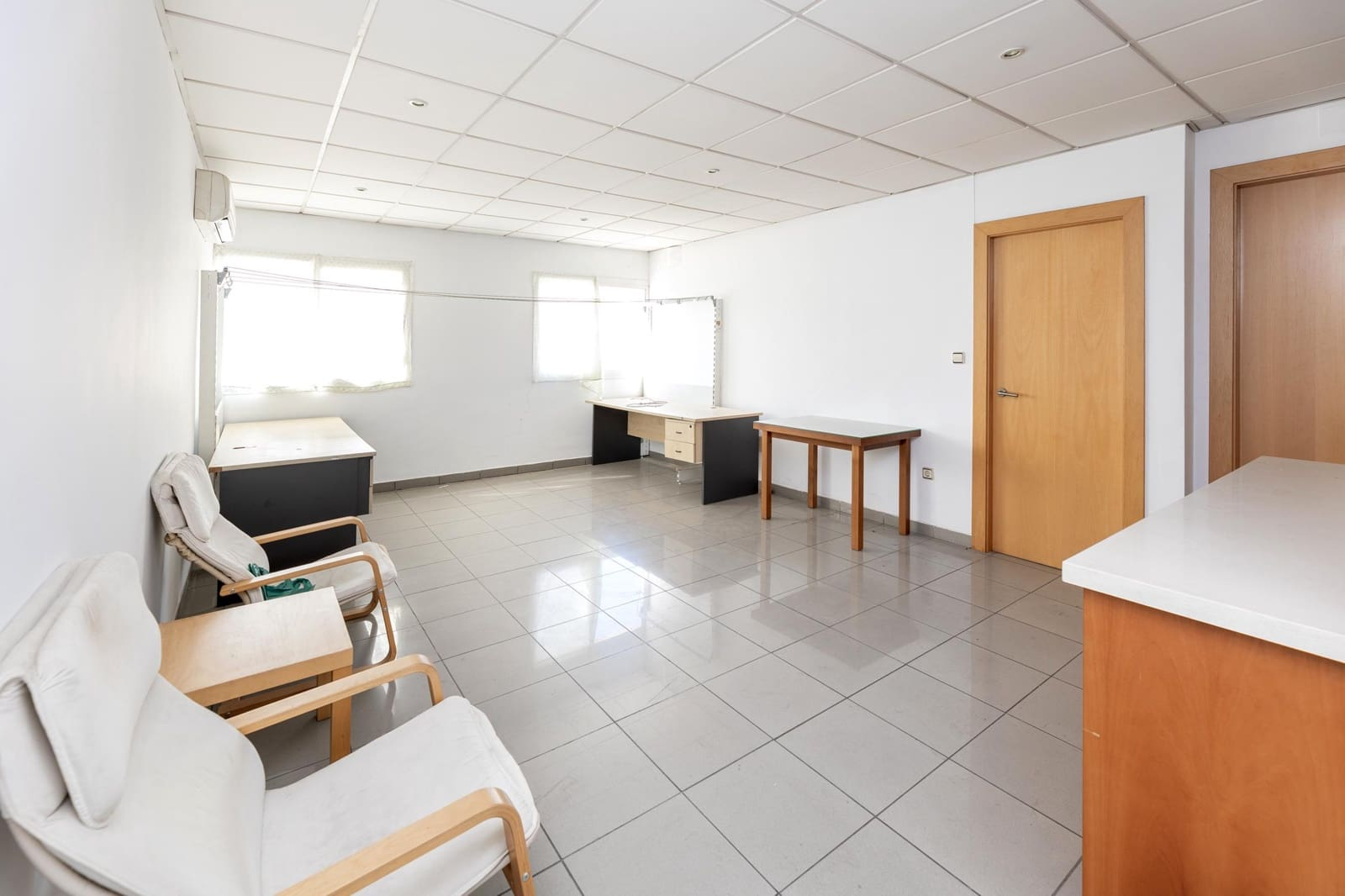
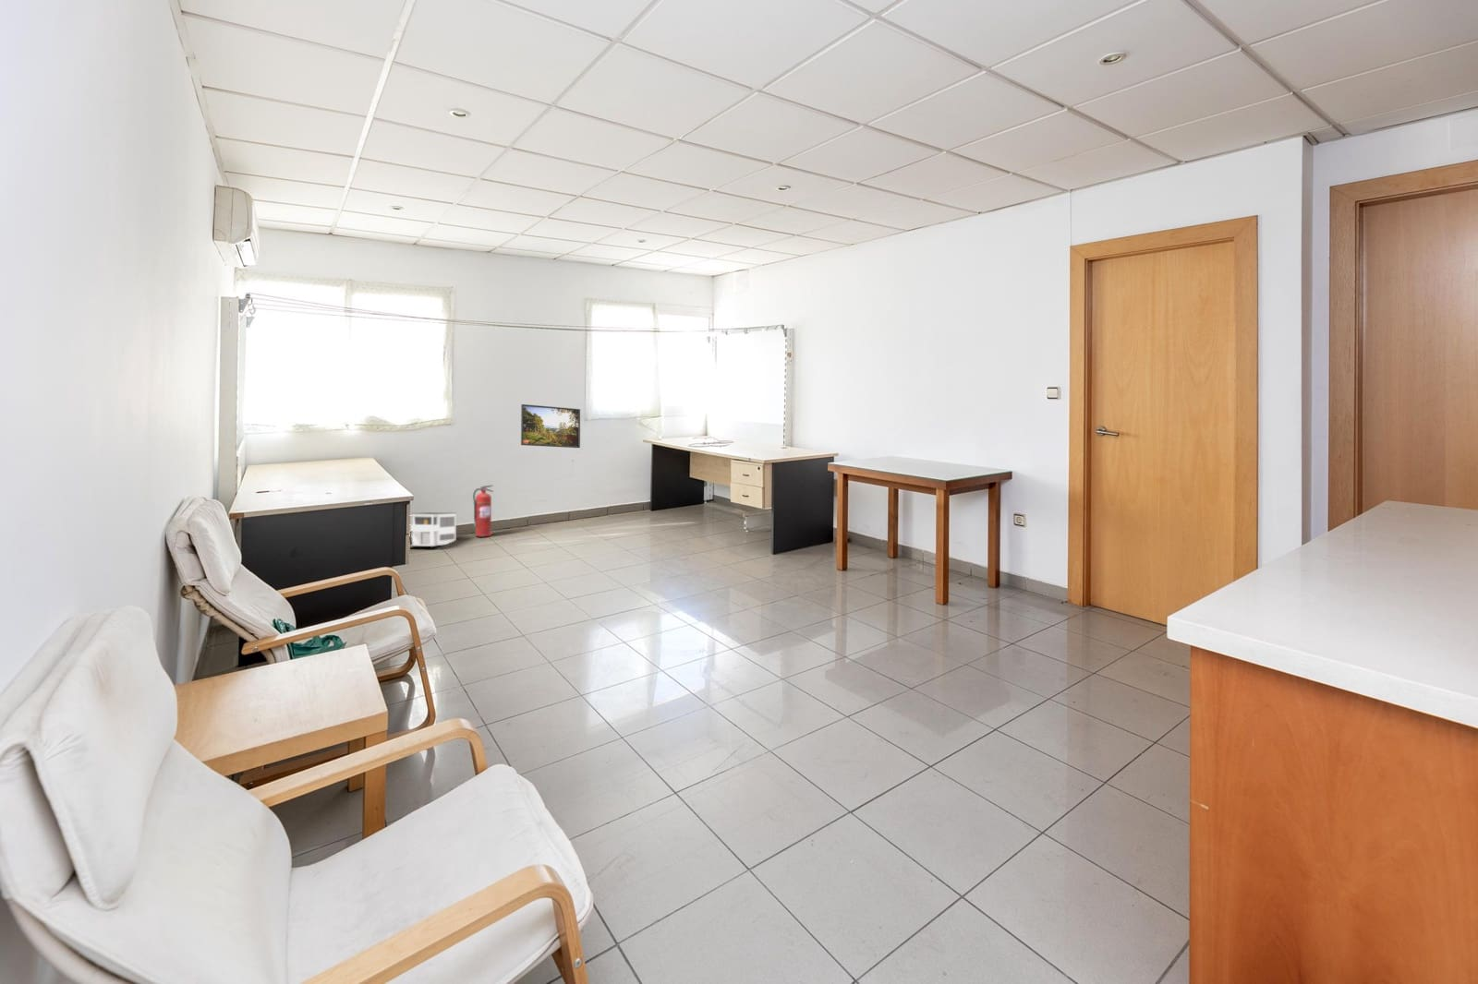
+ fire extinguisher [473,484,494,537]
+ architectural model [409,512,457,547]
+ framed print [520,403,581,448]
